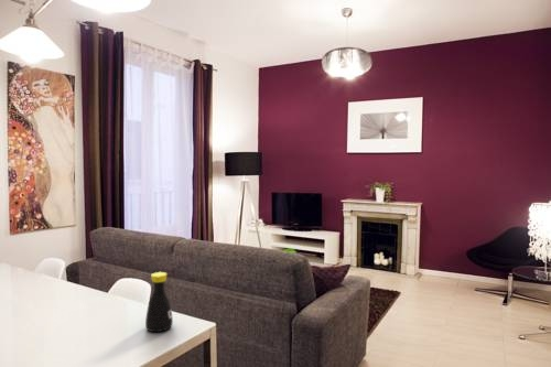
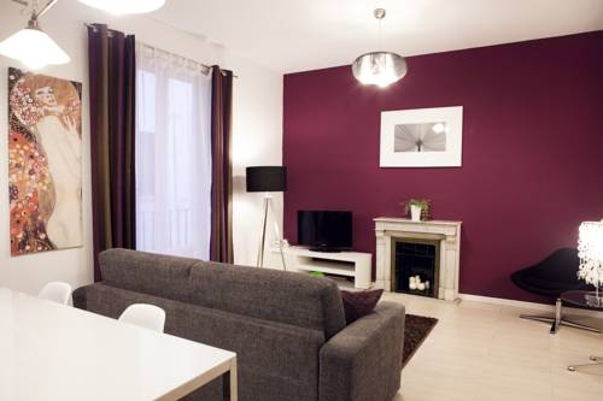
- bottle [144,271,174,333]
